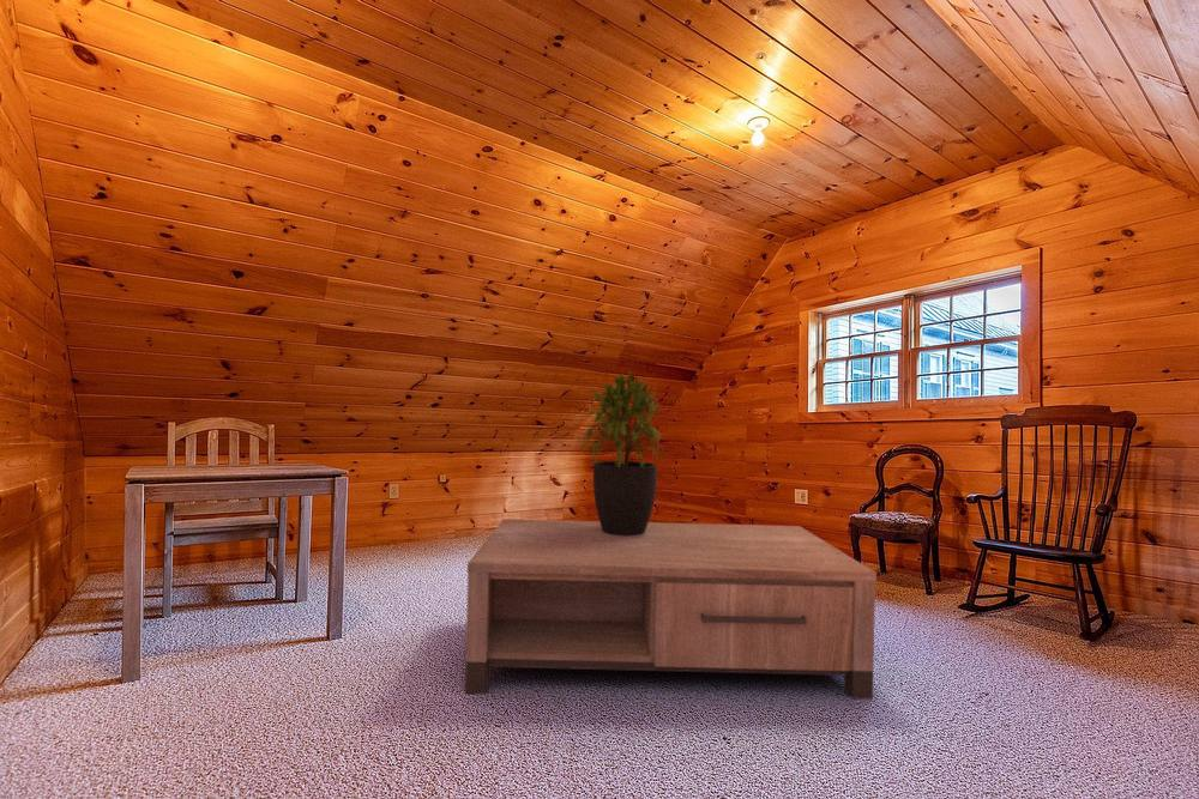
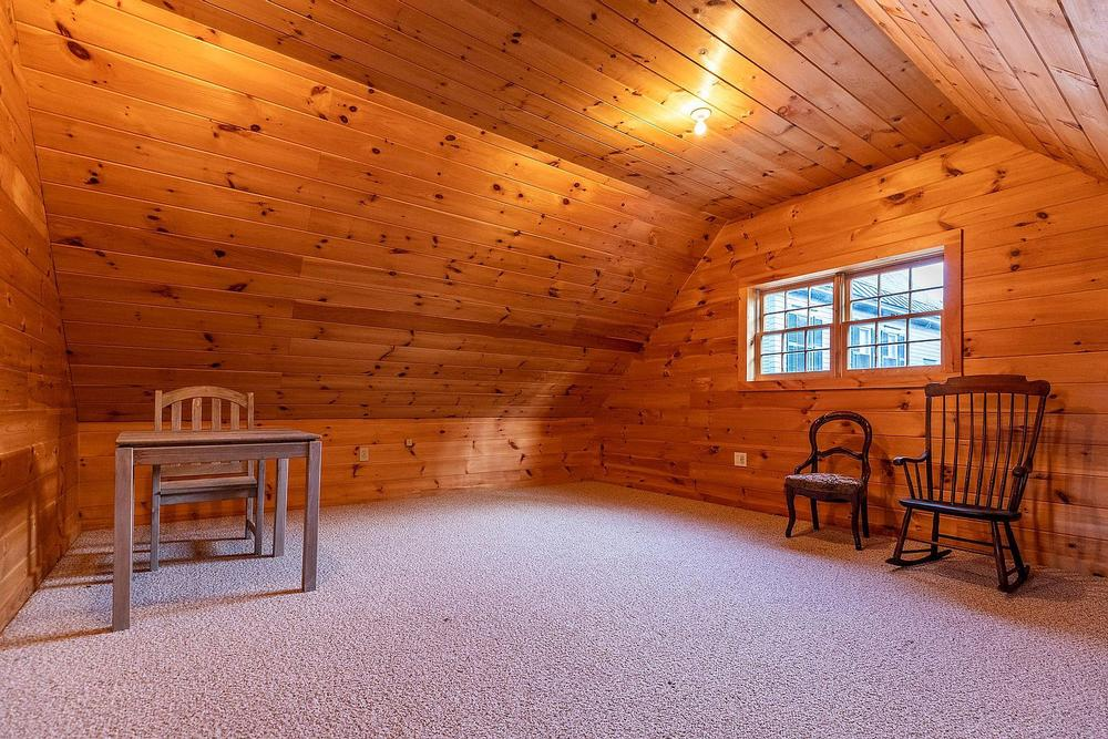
- potted plant [577,370,668,535]
- coffee table [464,517,878,701]
